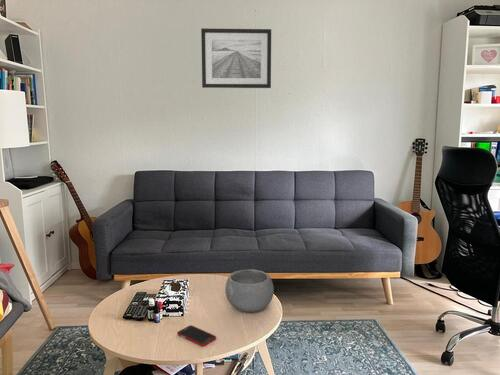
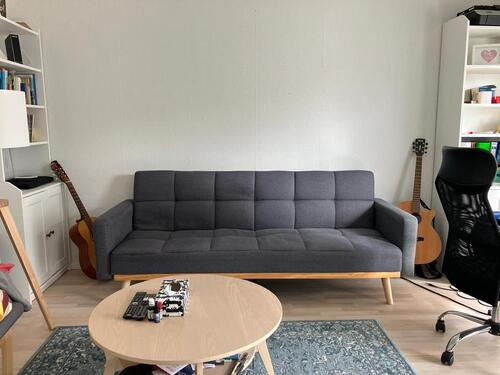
- wall art [200,27,272,89]
- bowl [224,268,275,313]
- cell phone [176,324,217,347]
